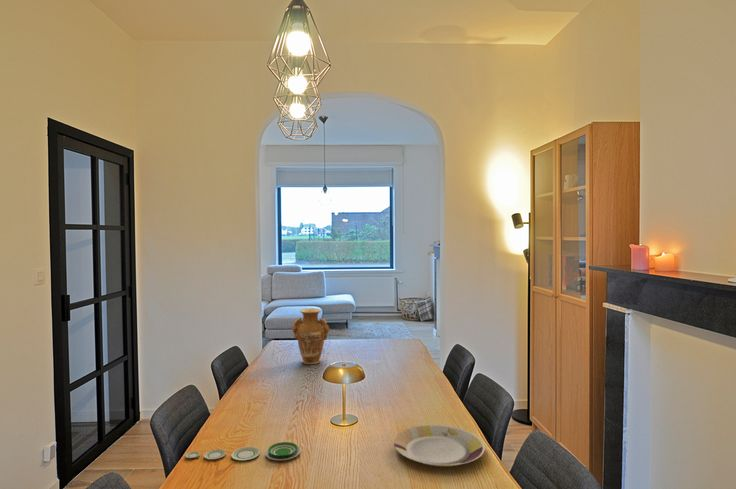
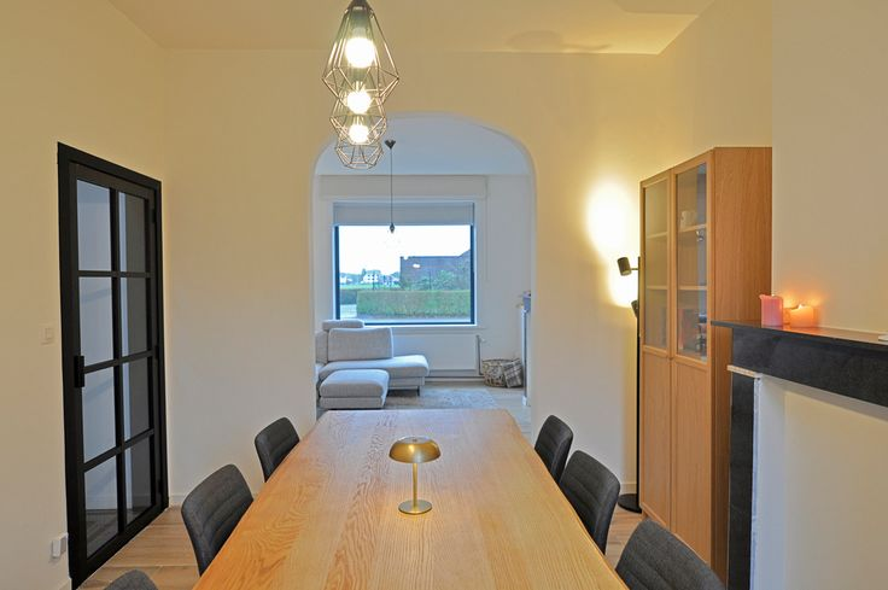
- plate [184,441,302,461]
- vase [291,307,330,365]
- plate [393,424,486,468]
